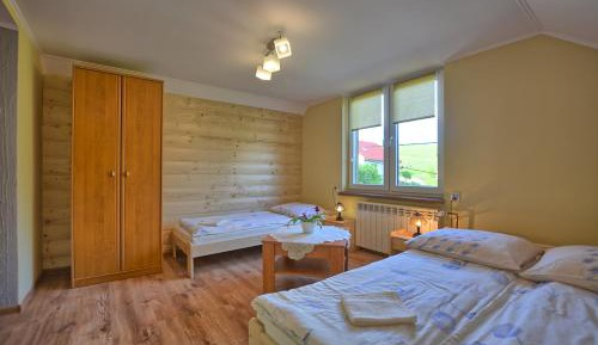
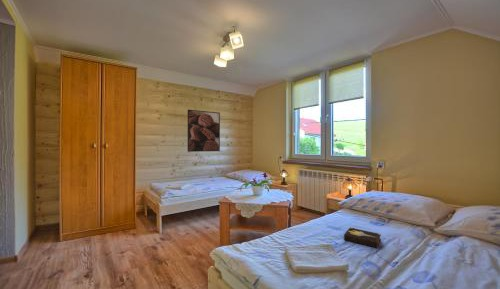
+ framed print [187,109,221,153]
+ hardback book [343,226,383,249]
